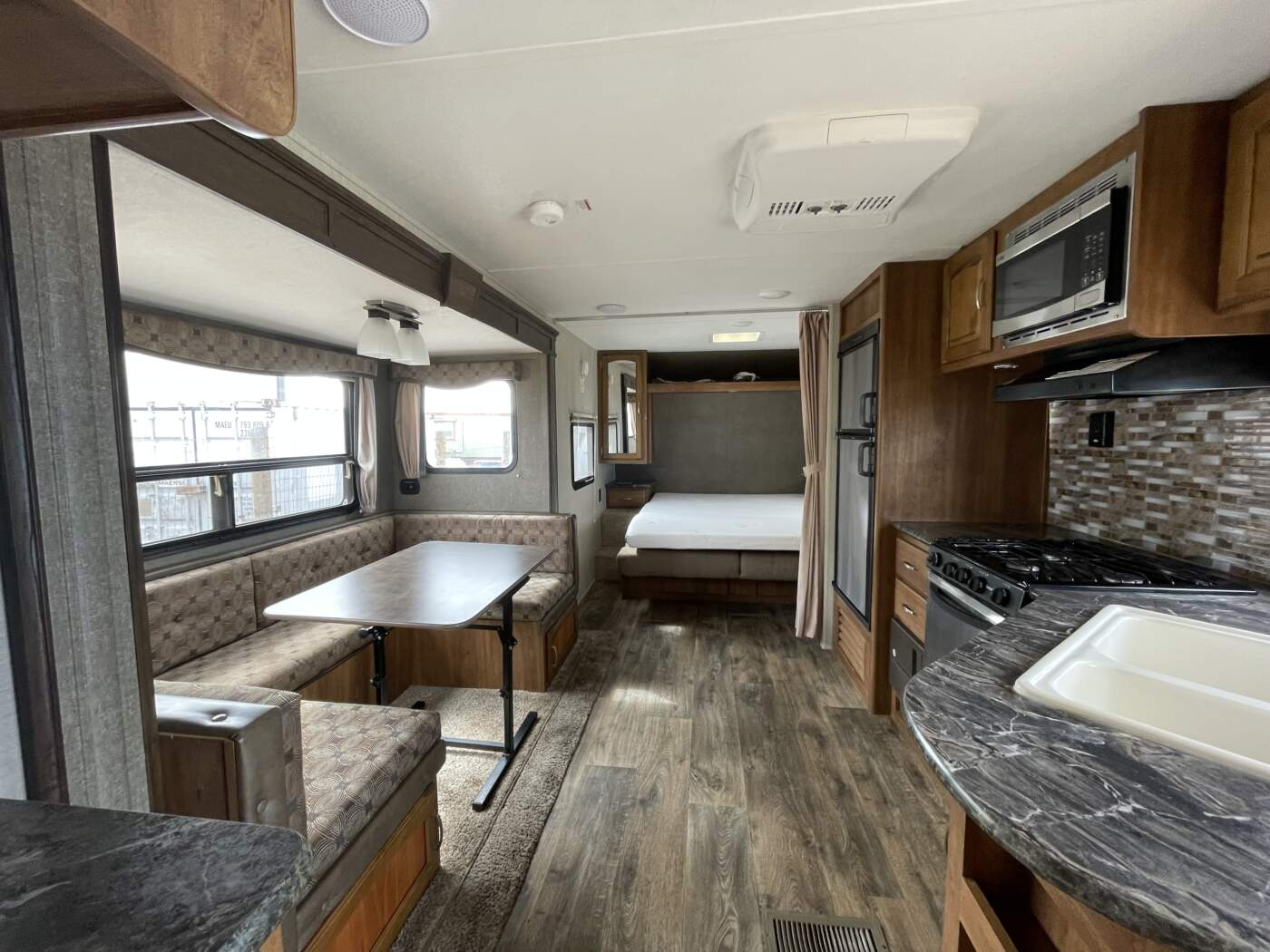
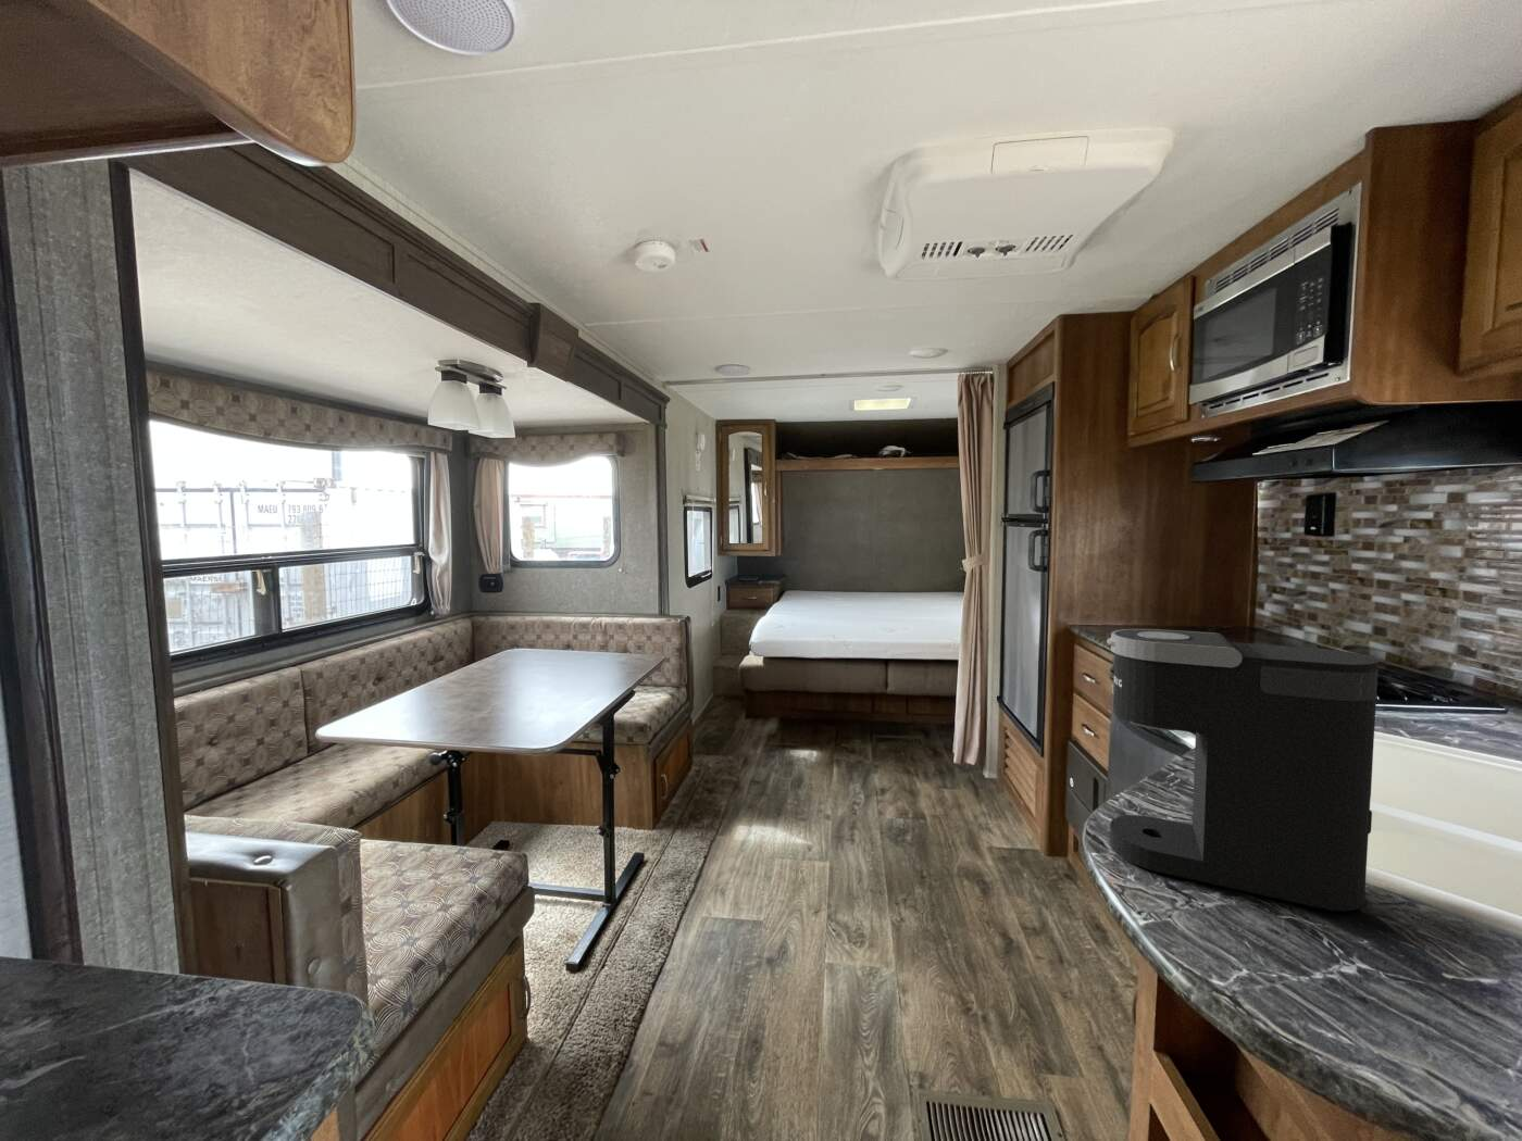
+ coffee maker [1106,628,1379,912]
